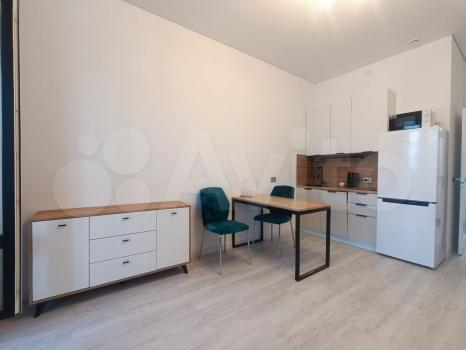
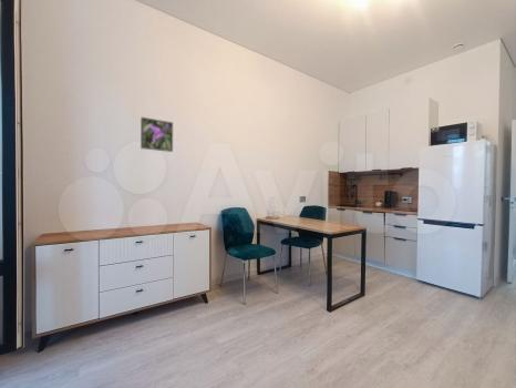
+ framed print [140,116,174,153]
